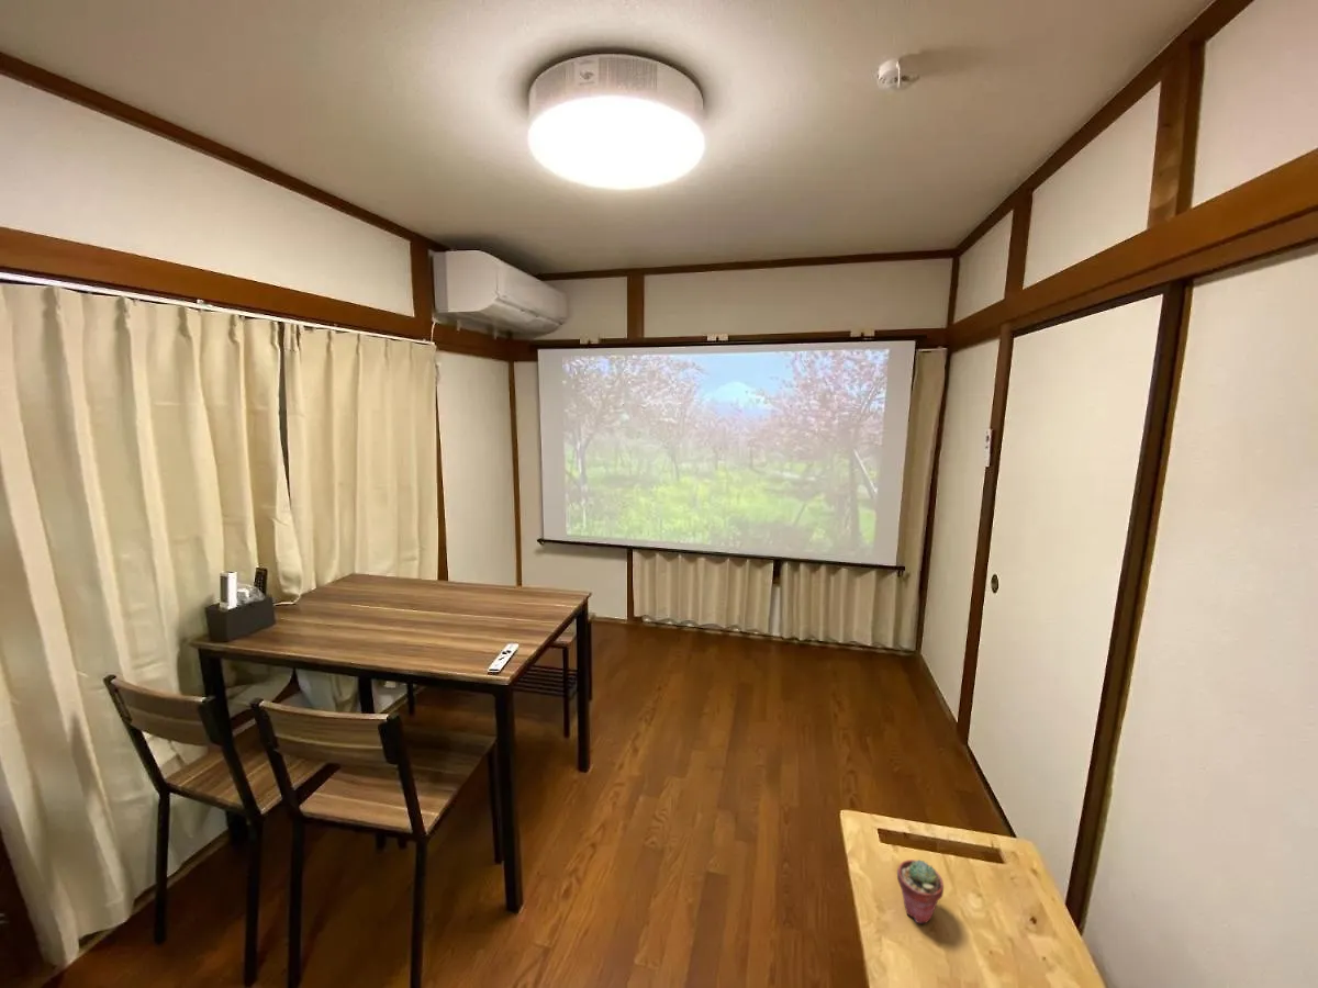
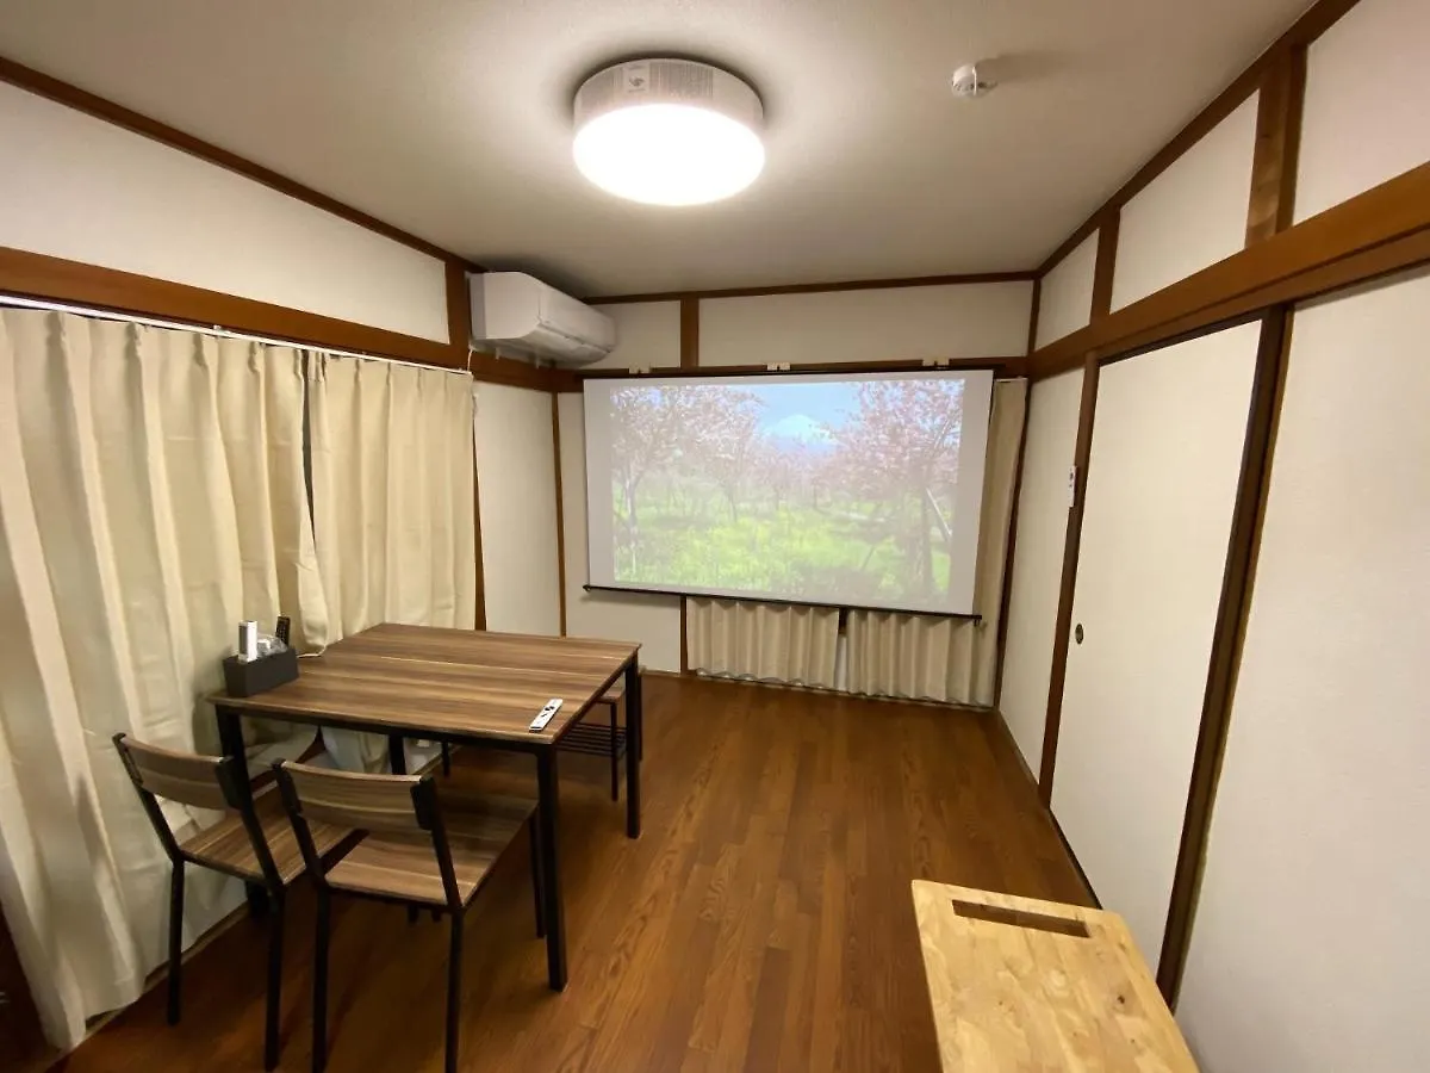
- potted succulent [896,858,945,924]
